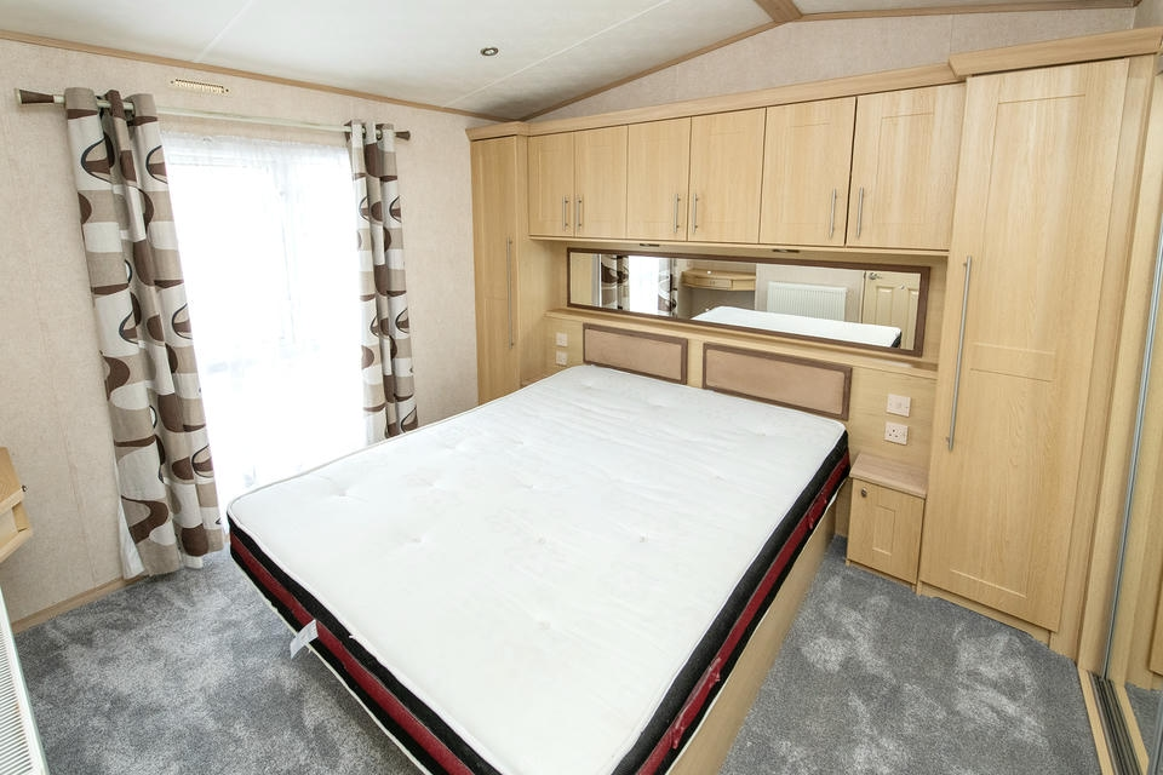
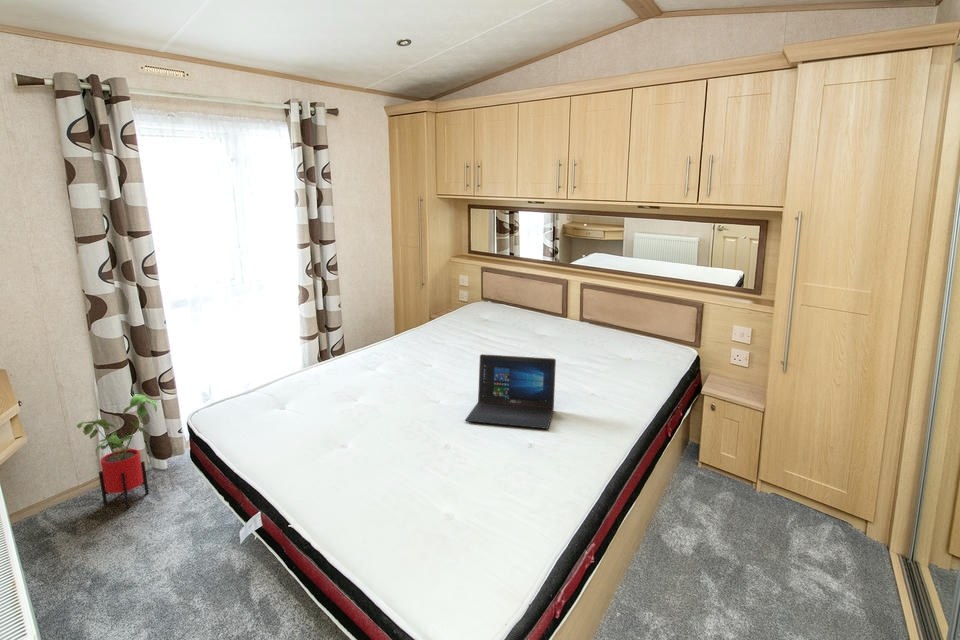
+ laptop [464,353,557,430]
+ house plant [76,393,159,509]
